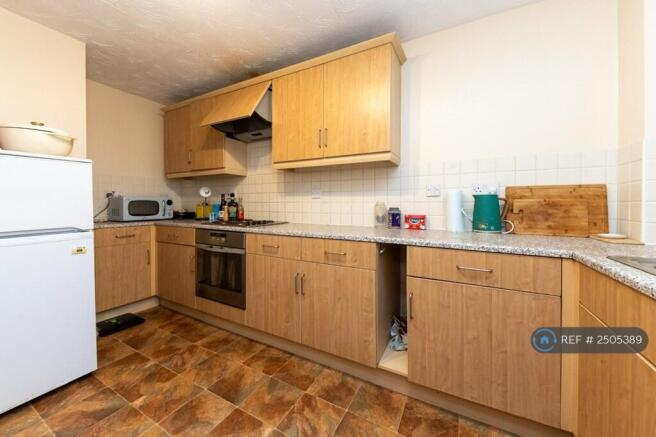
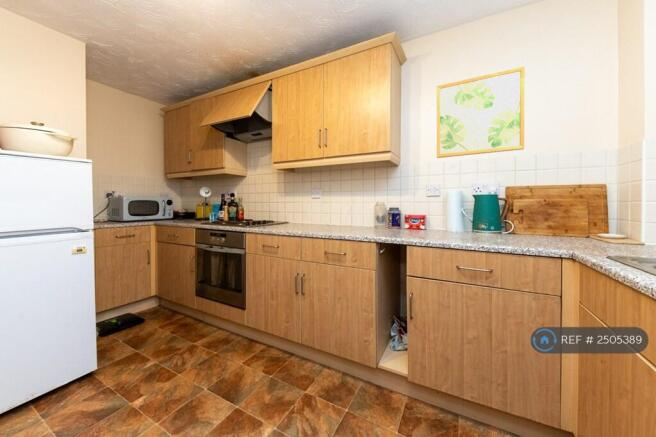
+ wall art [436,66,526,159]
